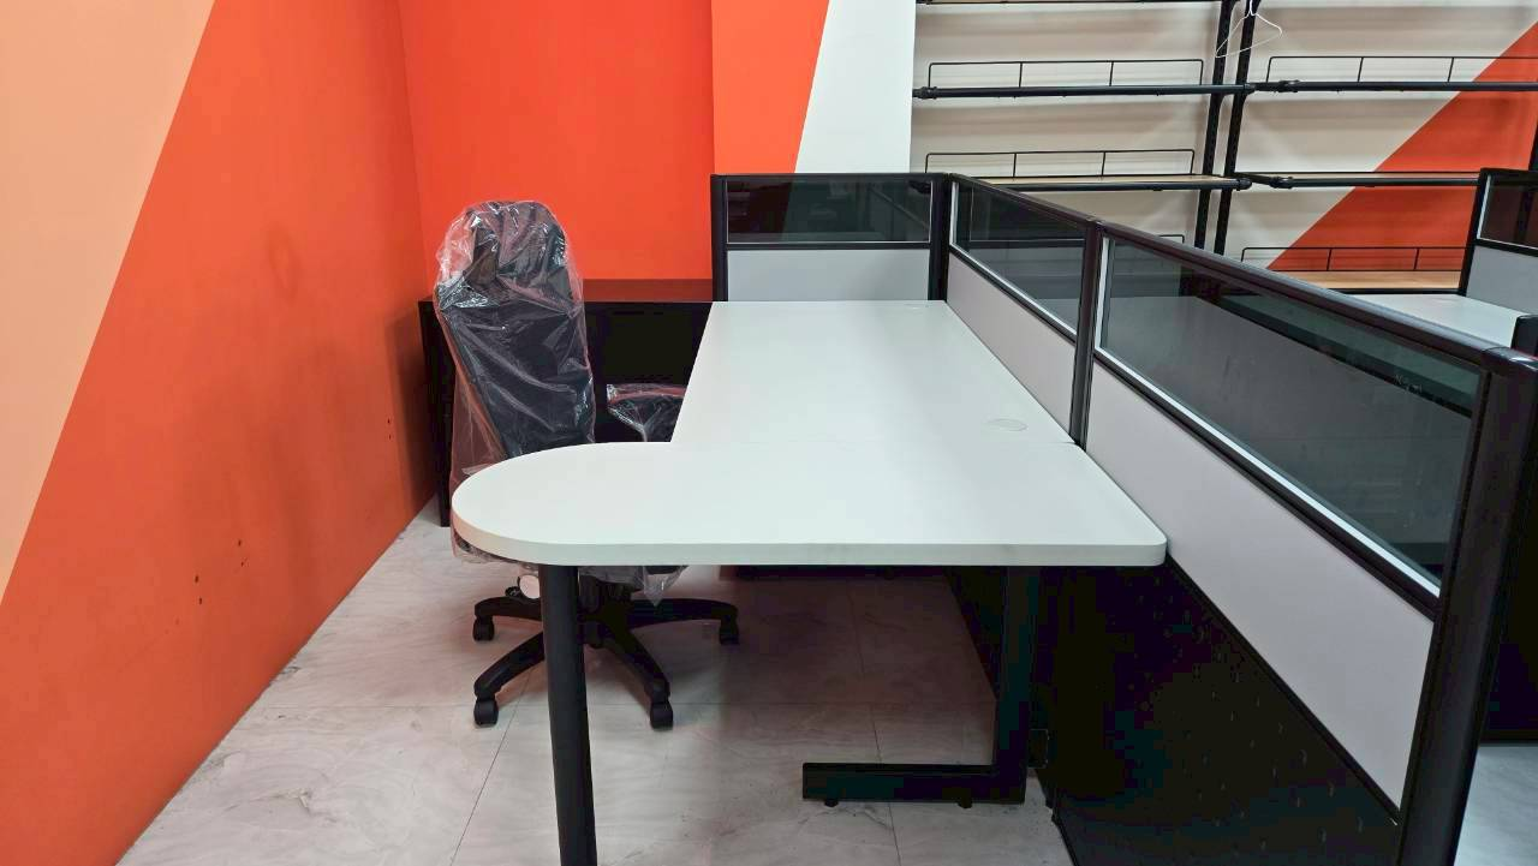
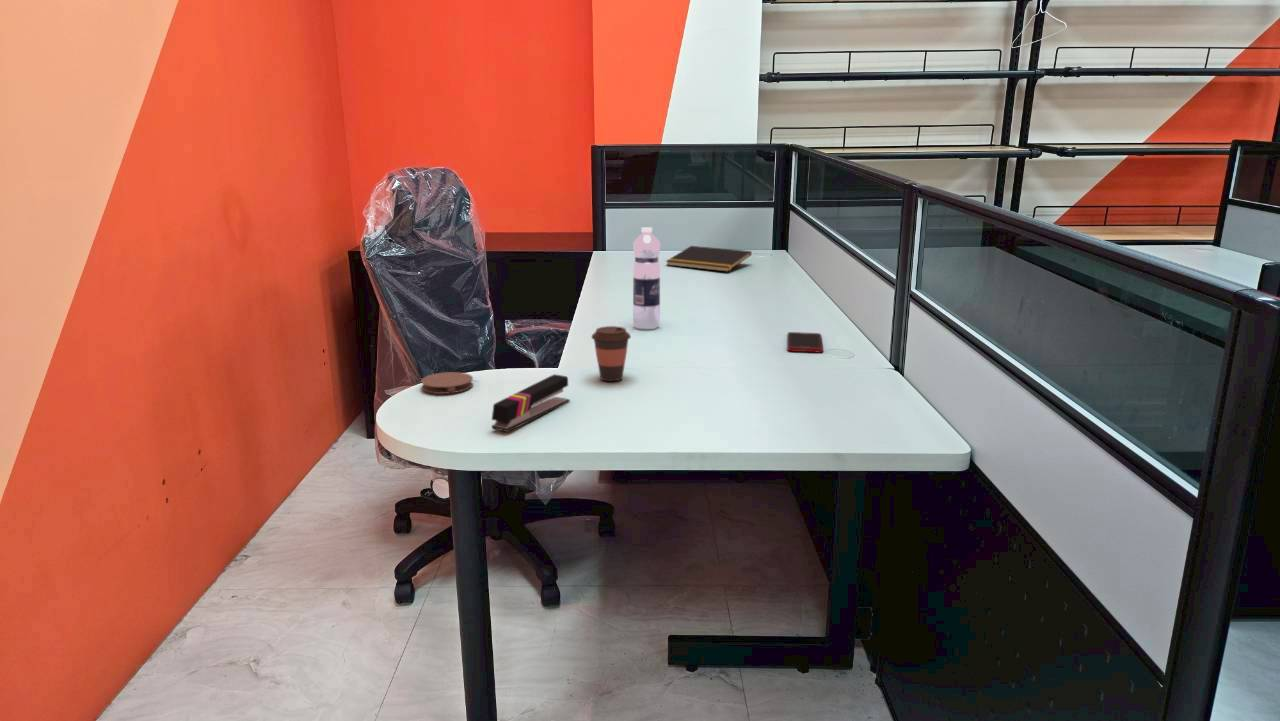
+ water bottle [632,226,661,330]
+ coaster [420,371,474,395]
+ coffee cup [590,325,632,382]
+ stapler [491,373,571,433]
+ cell phone [786,331,824,353]
+ notepad [665,245,753,273]
